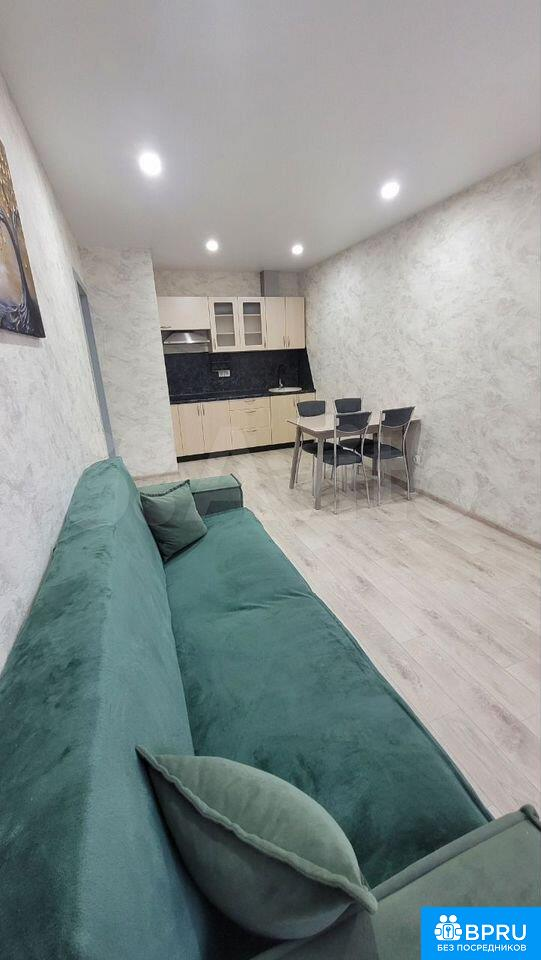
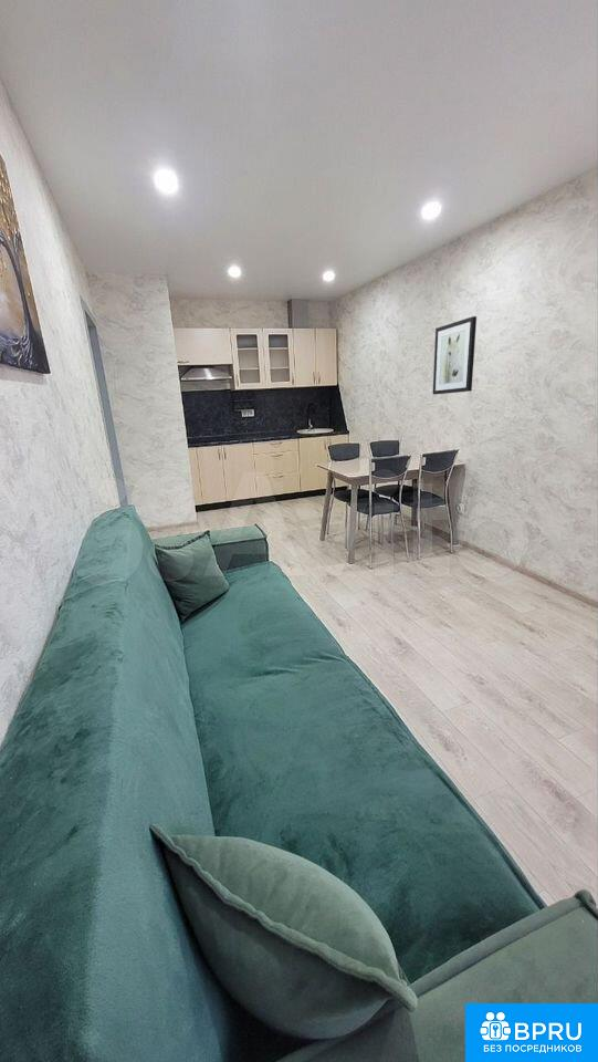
+ wall art [432,315,478,396]
